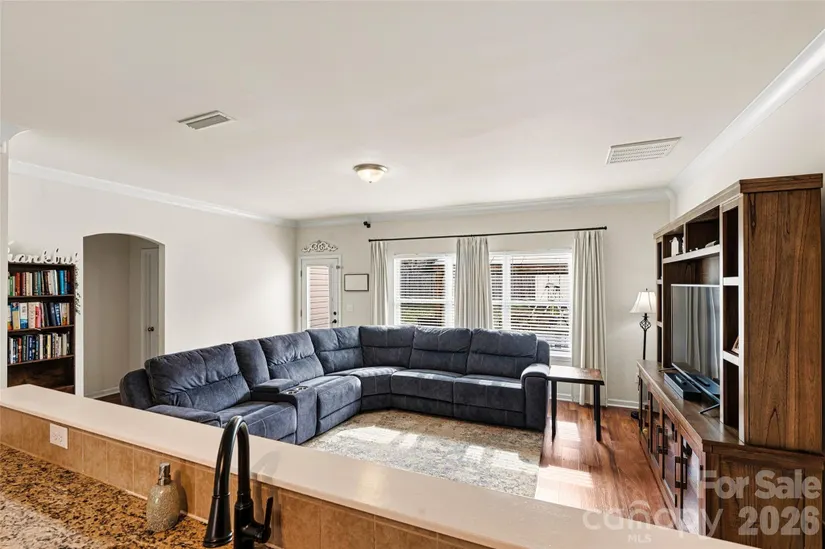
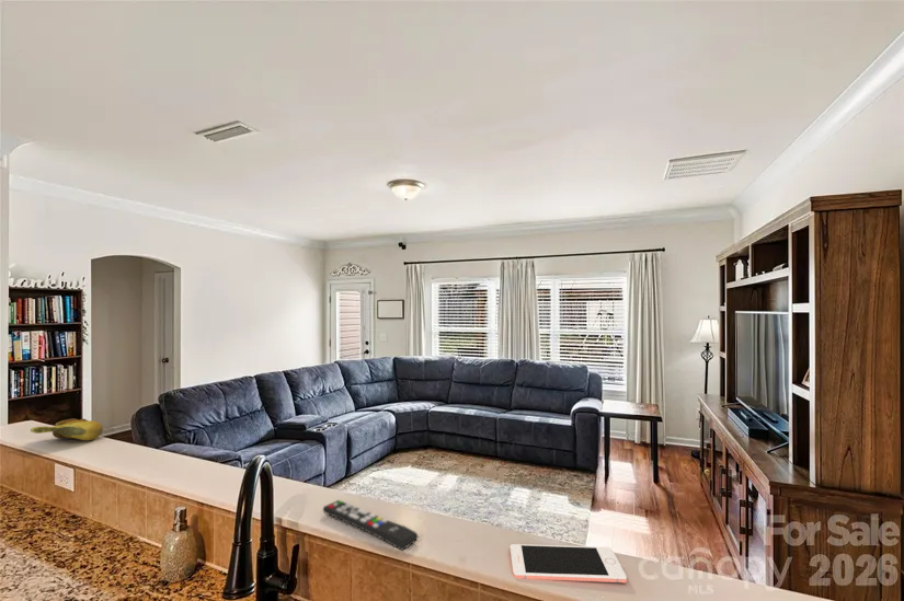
+ banana bunch [30,417,104,441]
+ cell phone [510,543,628,583]
+ remote control [322,499,420,552]
